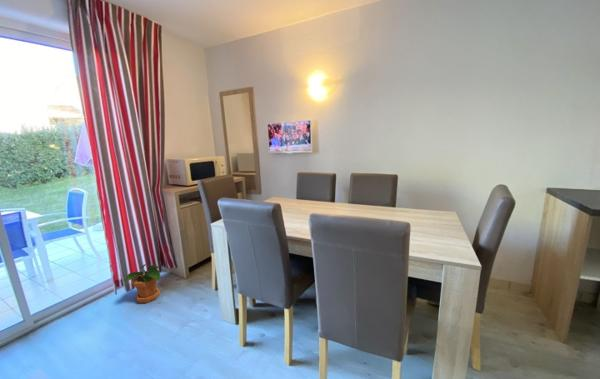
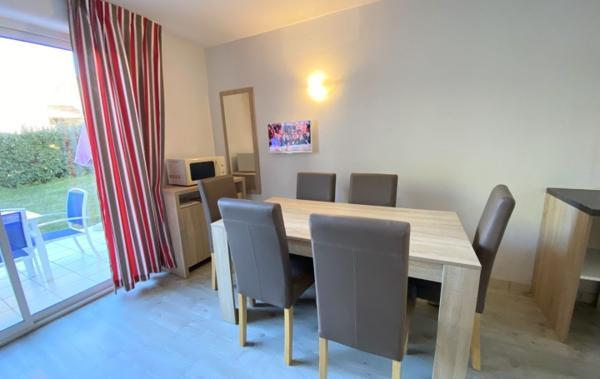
- potted plant [123,263,161,304]
